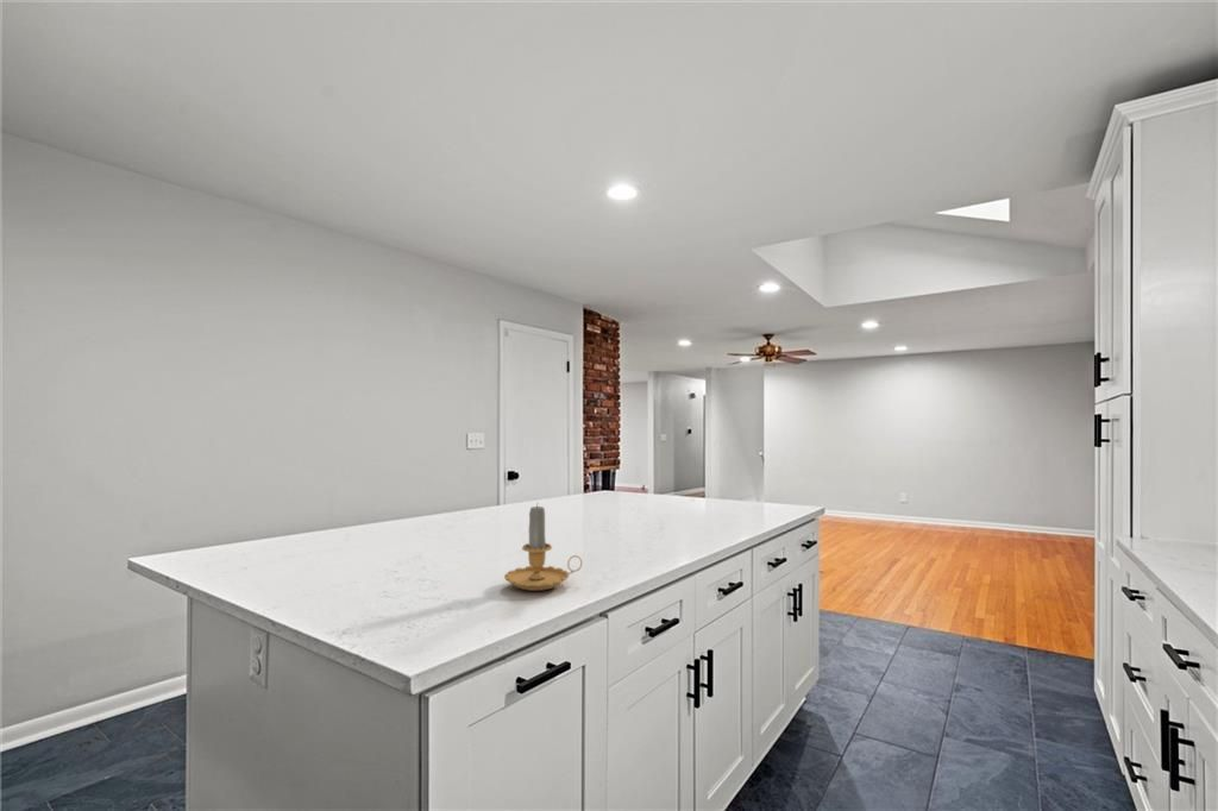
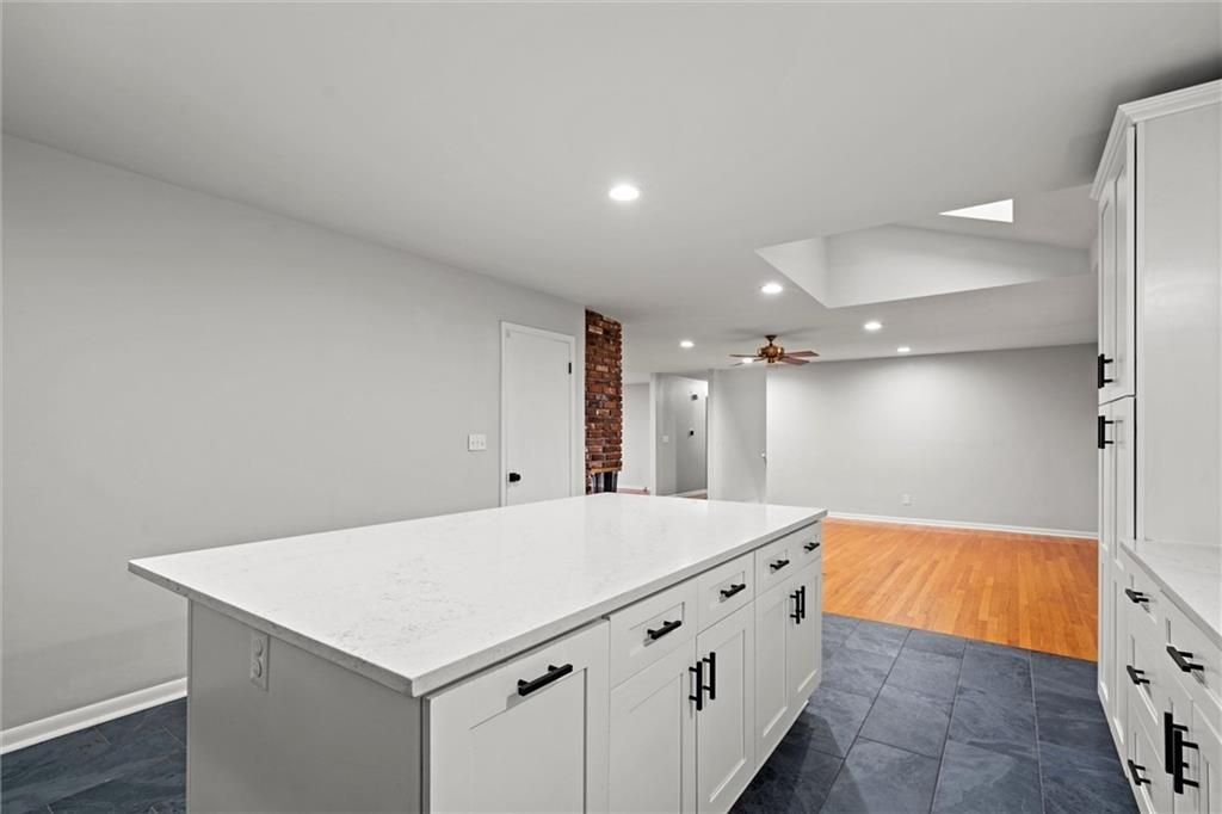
- candle [503,503,584,592]
